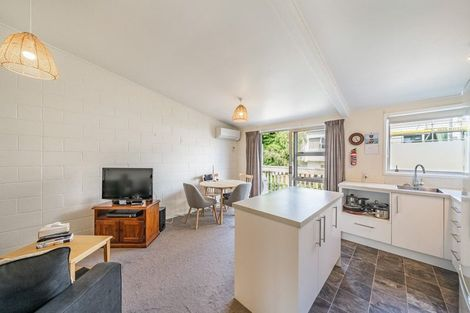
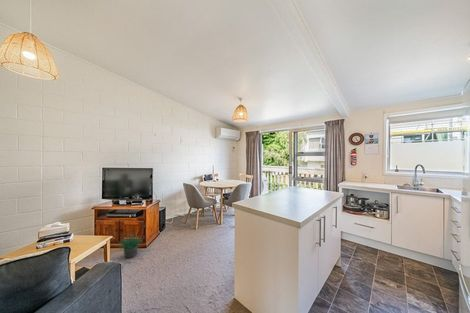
+ potted plant [115,230,144,259]
